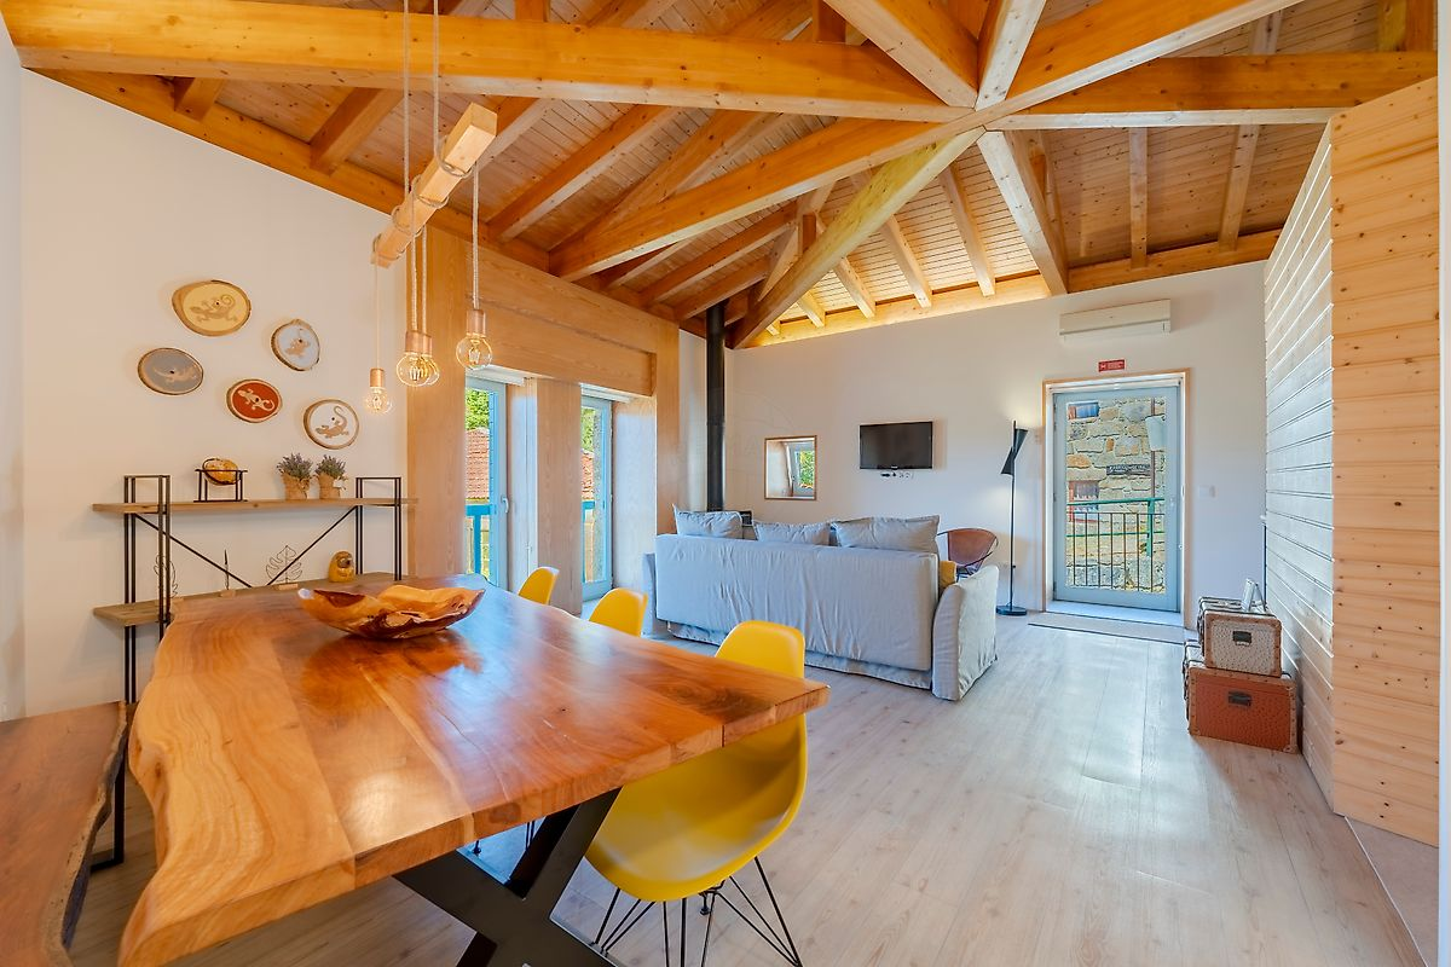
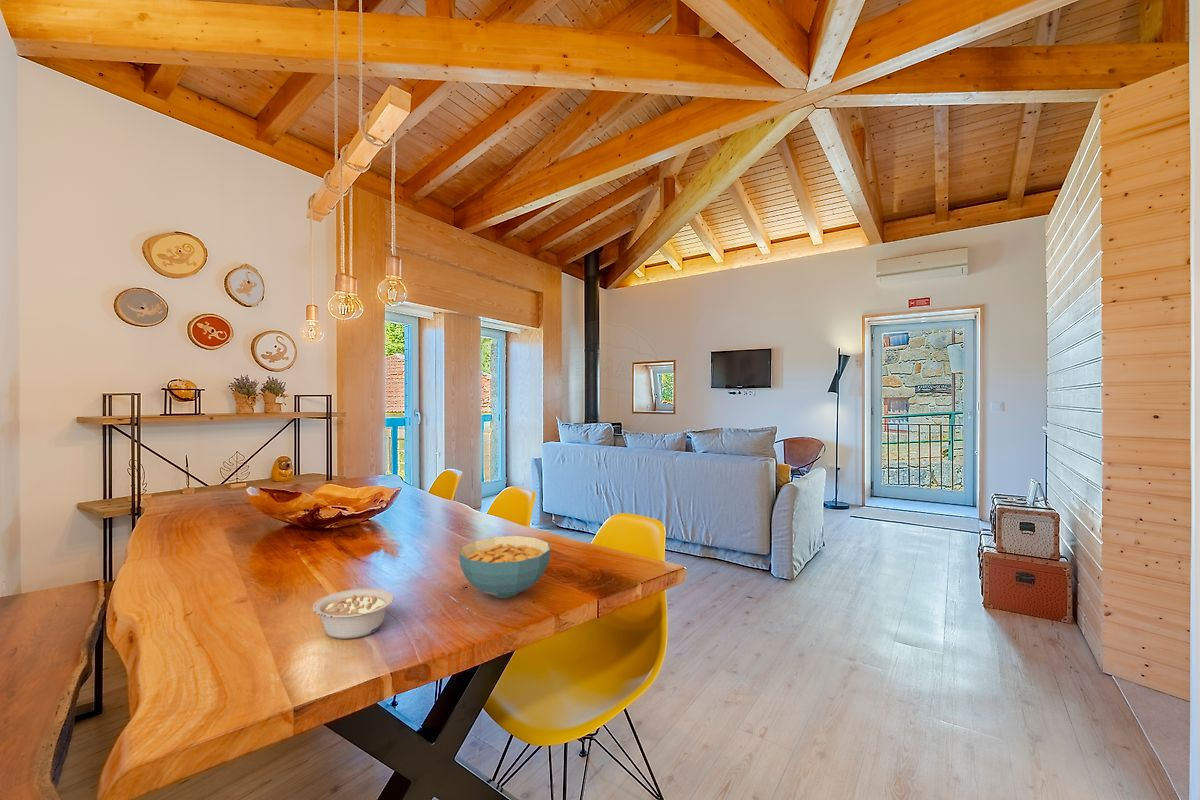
+ legume [312,588,394,640]
+ cereal bowl [458,535,552,599]
